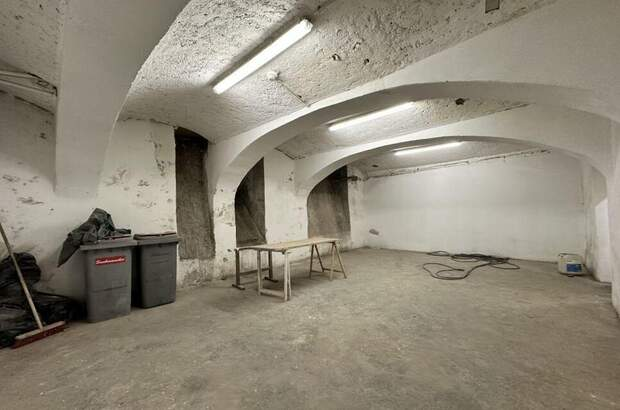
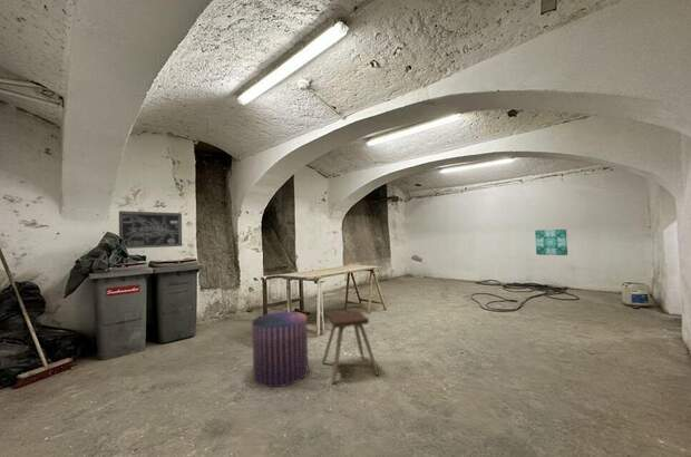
+ stool [251,311,310,388]
+ wall art [118,210,183,250]
+ wall art [534,229,568,256]
+ music stool [321,310,380,385]
